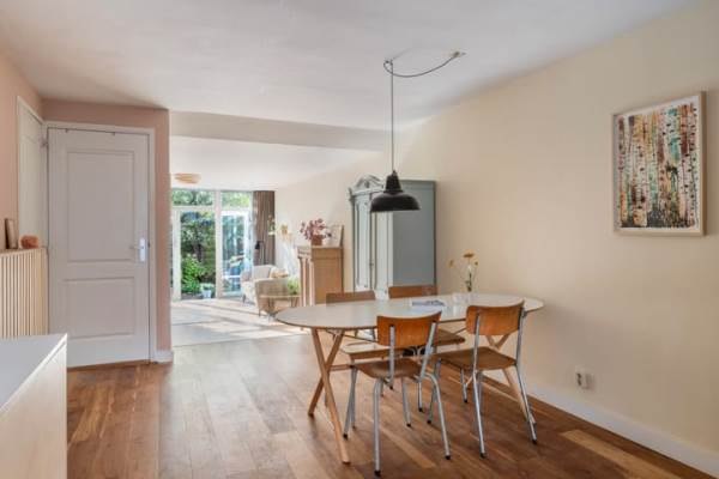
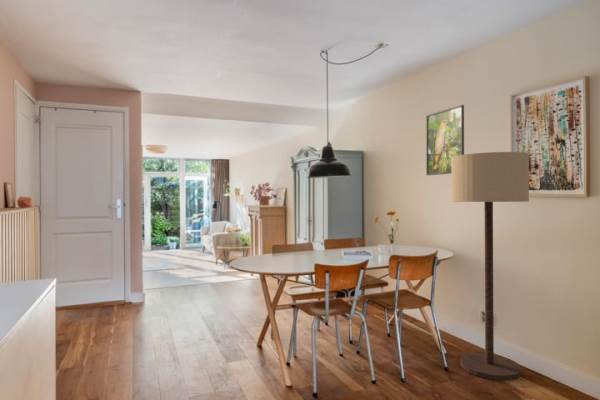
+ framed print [425,104,465,176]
+ floor lamp [450,151,530,381]
